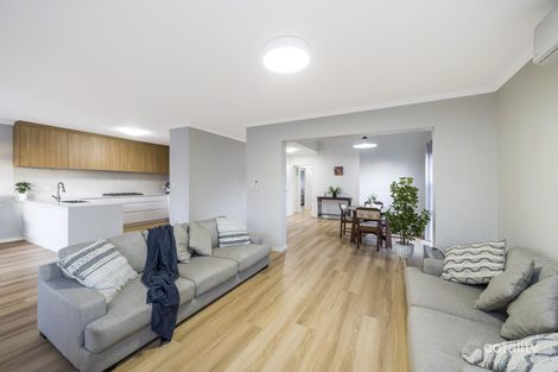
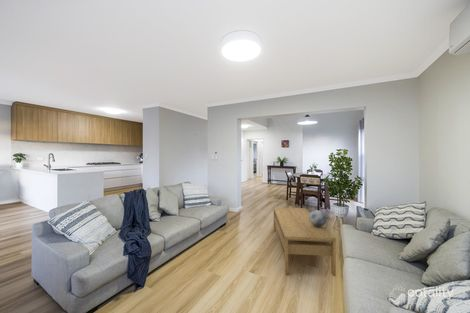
+ decorative sphere [309,209,327,227]
+ coffee table [272,206,337,277]
